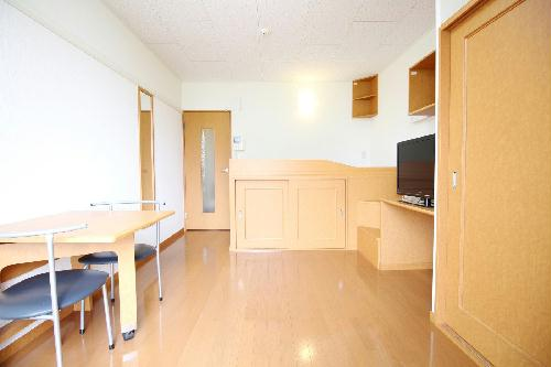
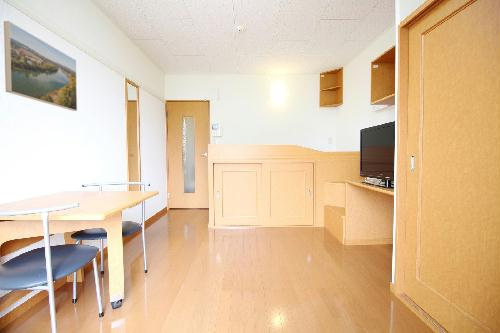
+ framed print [3,20,78,112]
